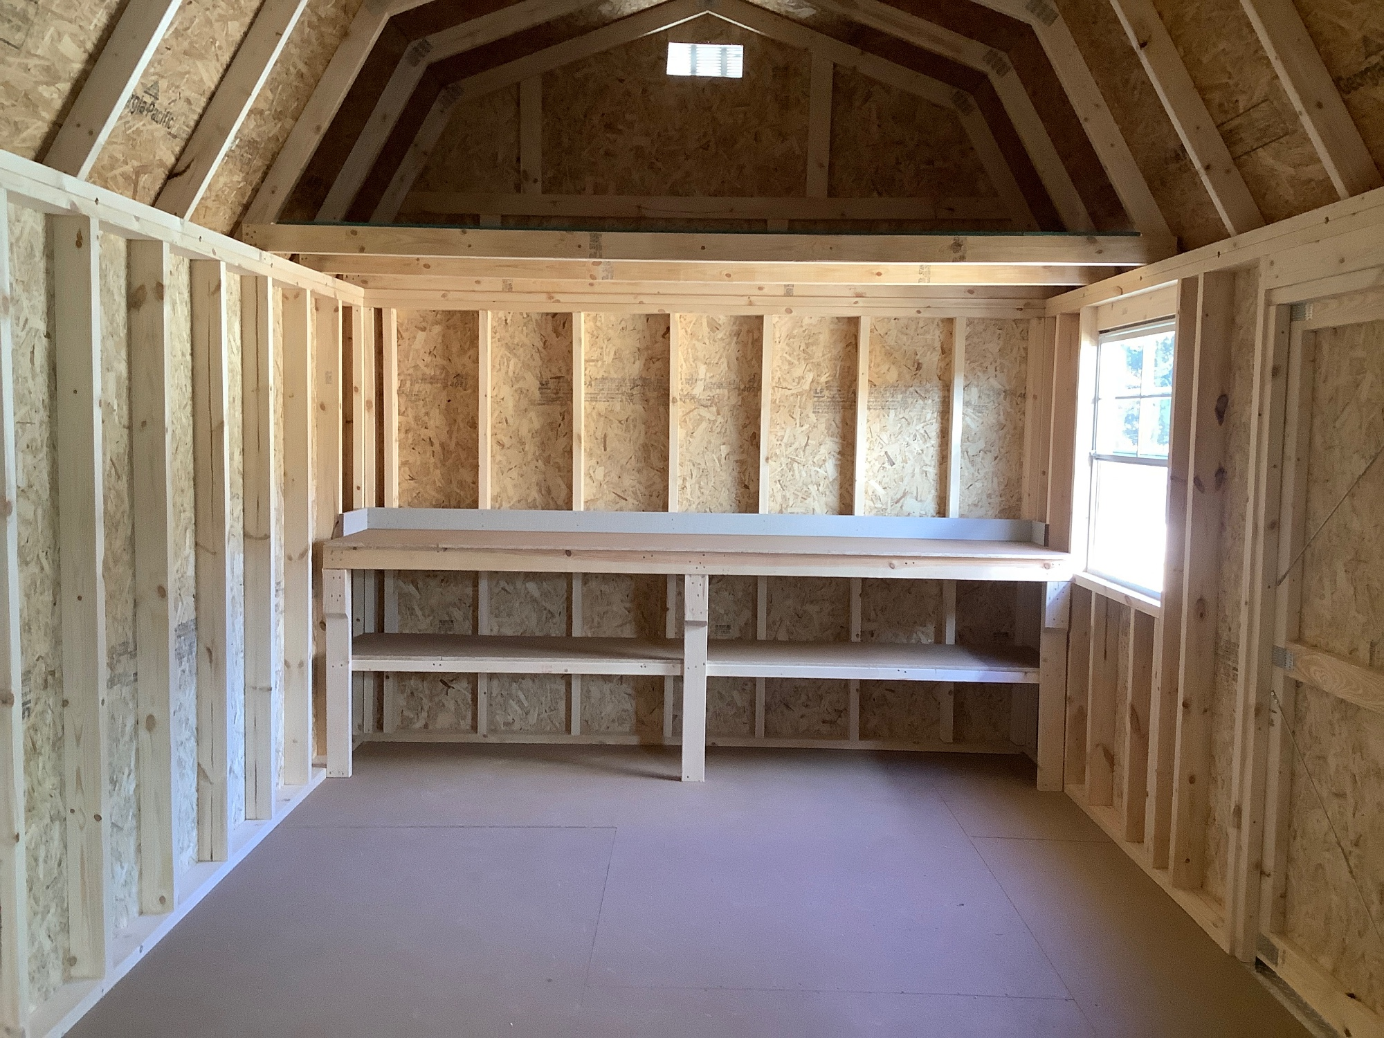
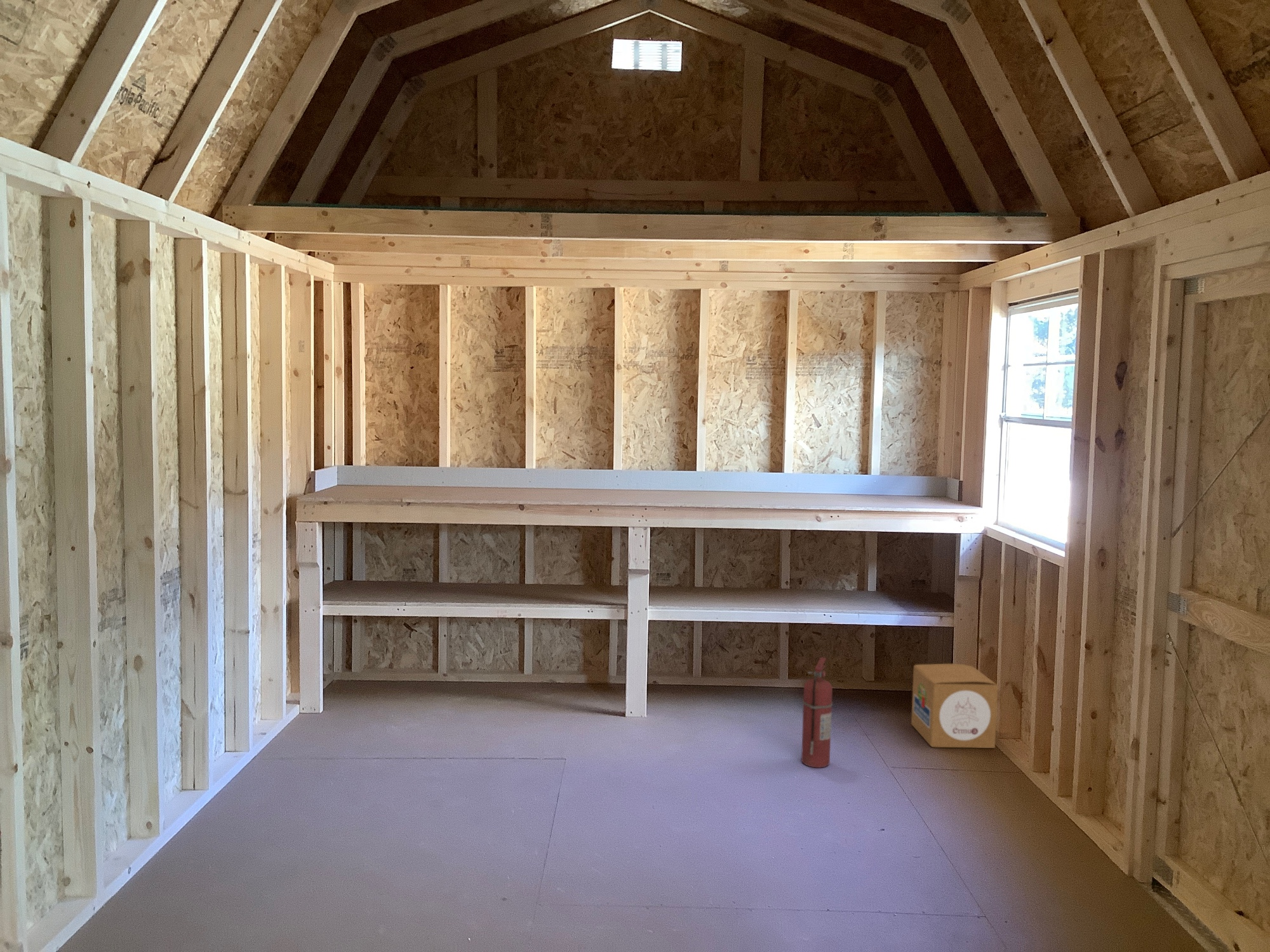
+ fire extinguisher [801,657,833,769]
+ cardboard box [911,663,999,749]
